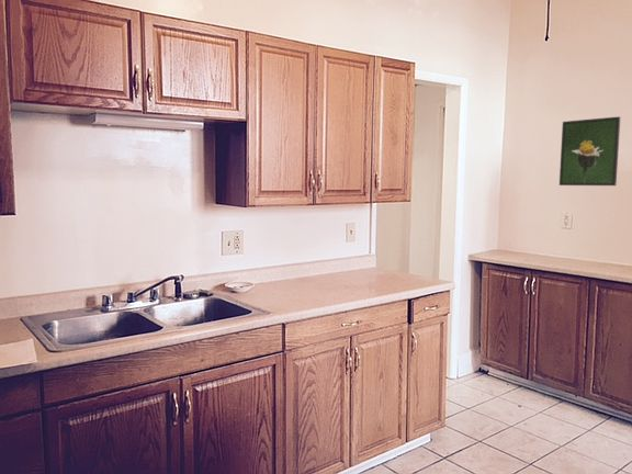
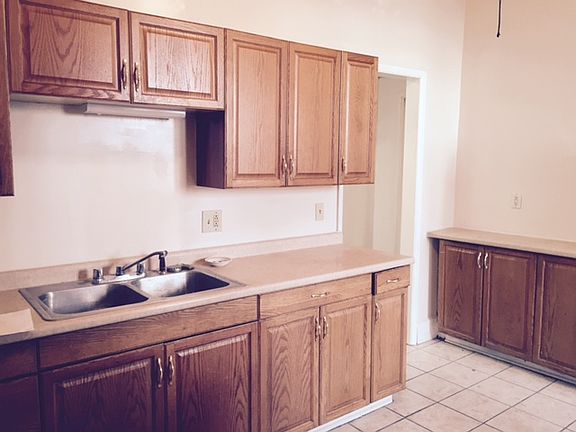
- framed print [558,115,621,187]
